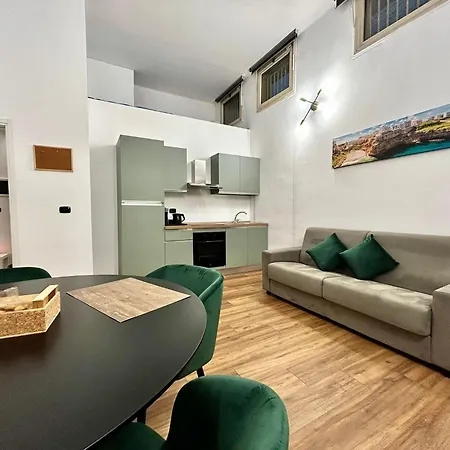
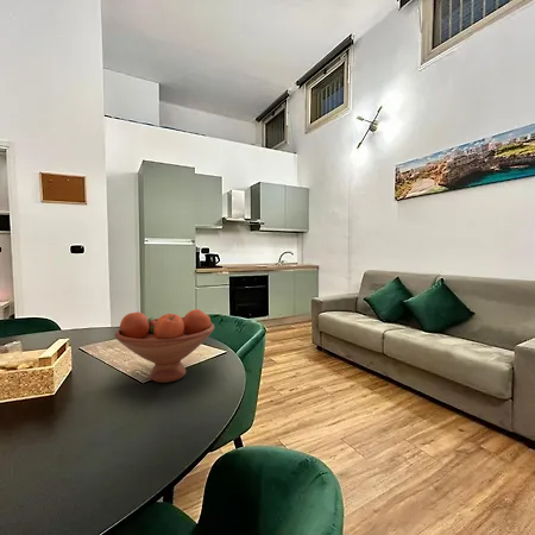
+ fruit bowl [114,308,215,384]
